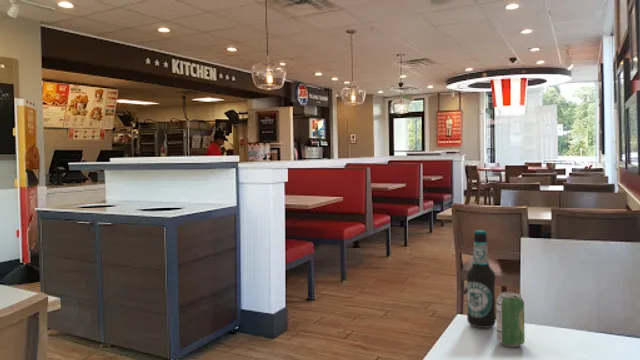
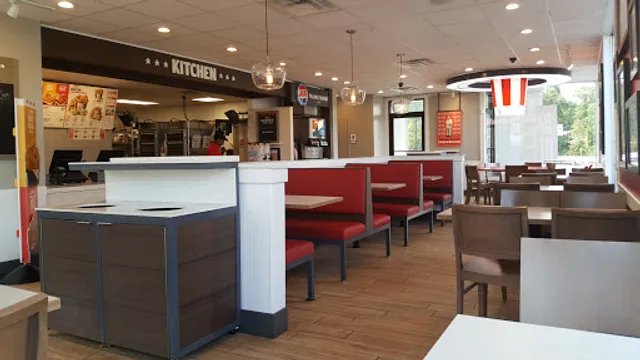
- bottle [466,229,496,329]
- beverage can [495,291,526,348]
